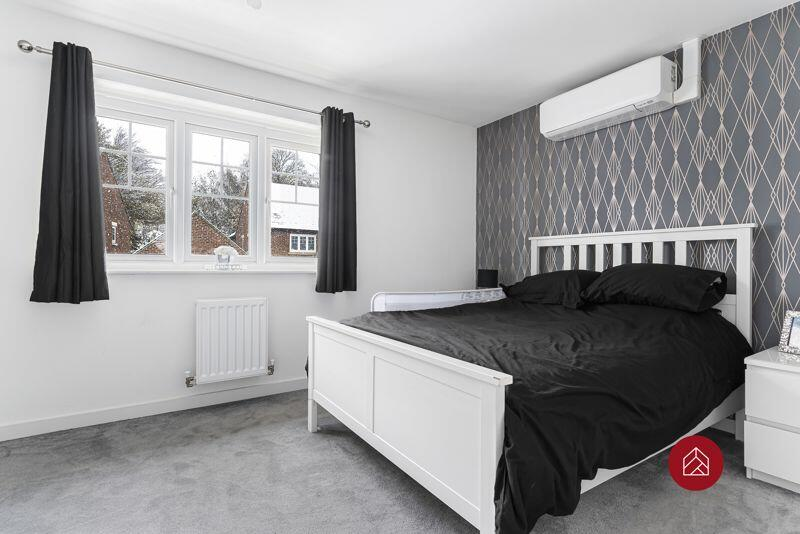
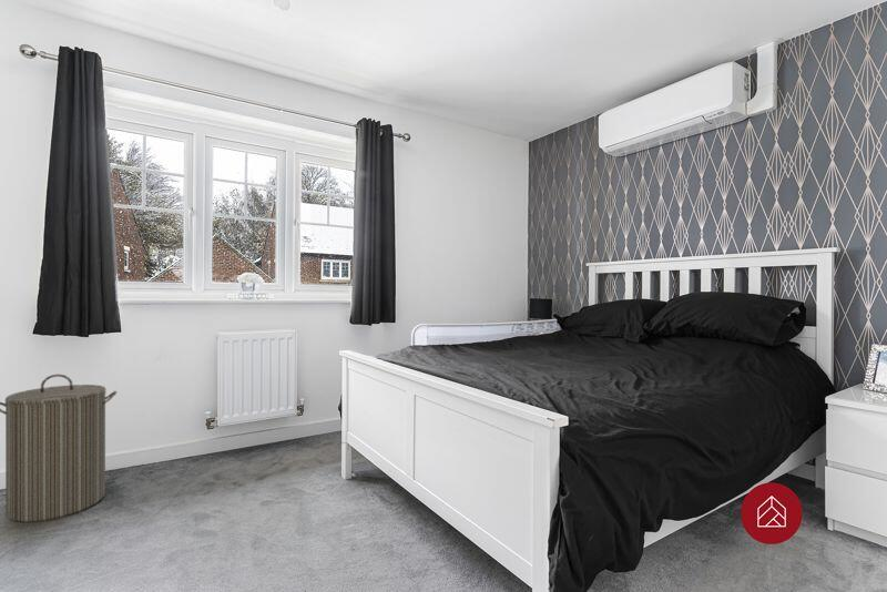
+ laundry hamper [0,374,118,523]
